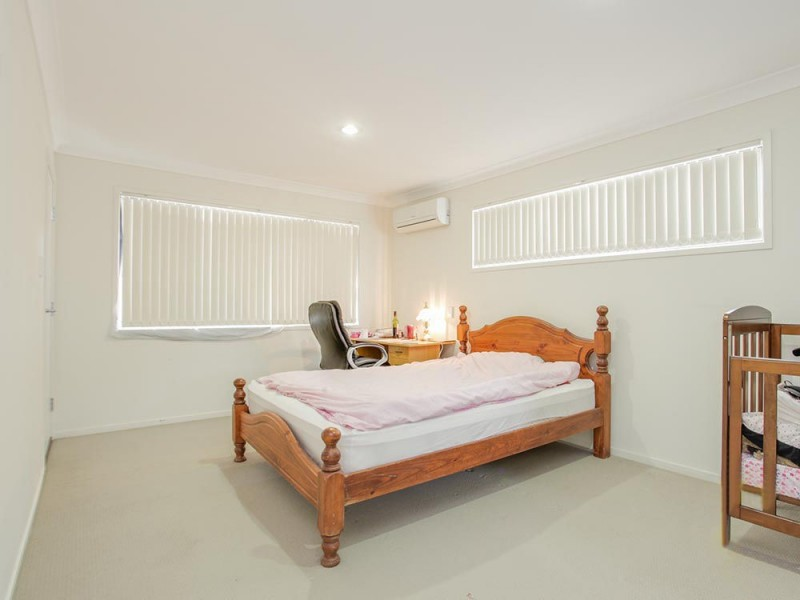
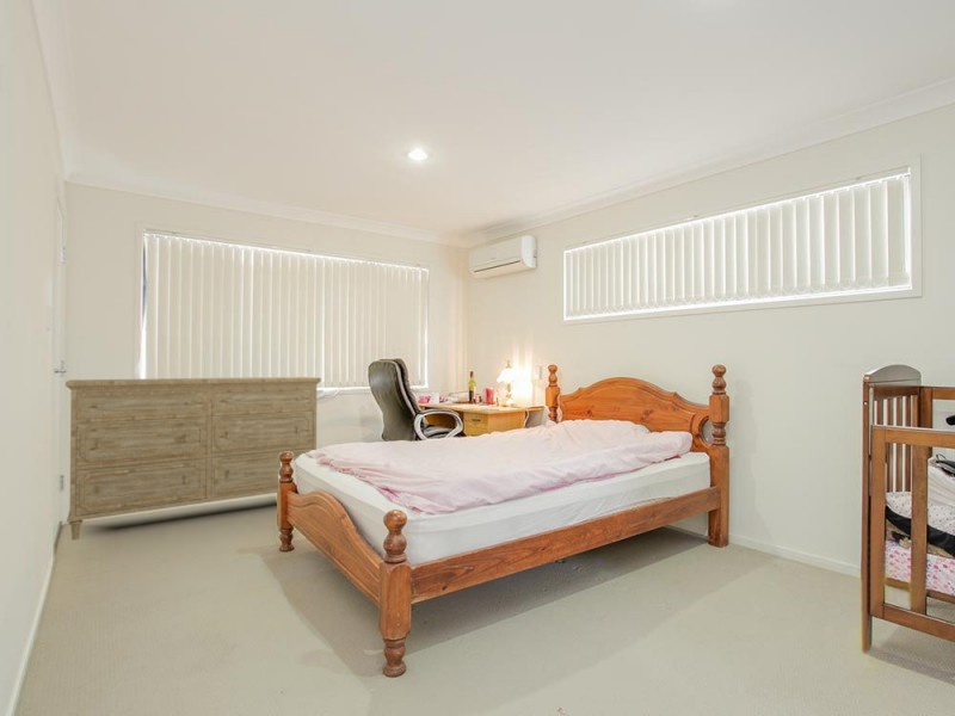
+ dresser [64,376,322,542]
